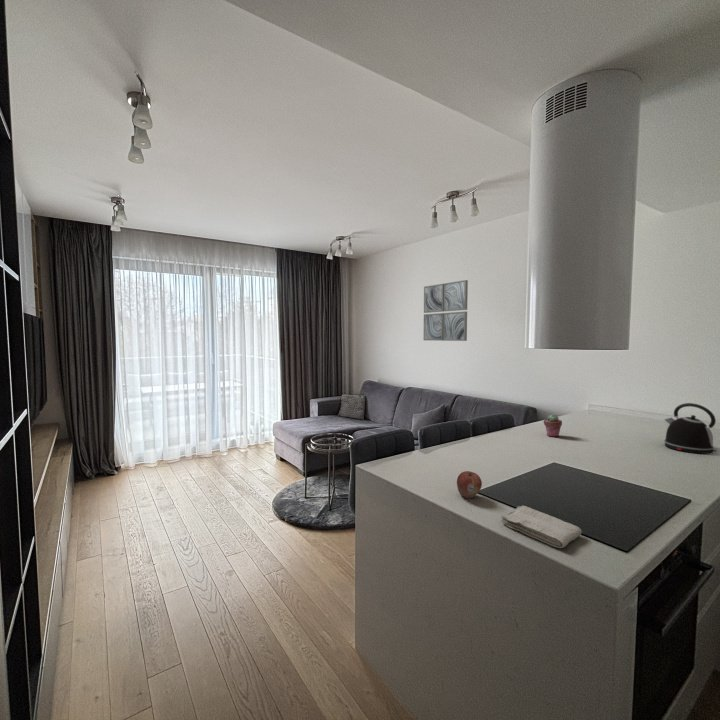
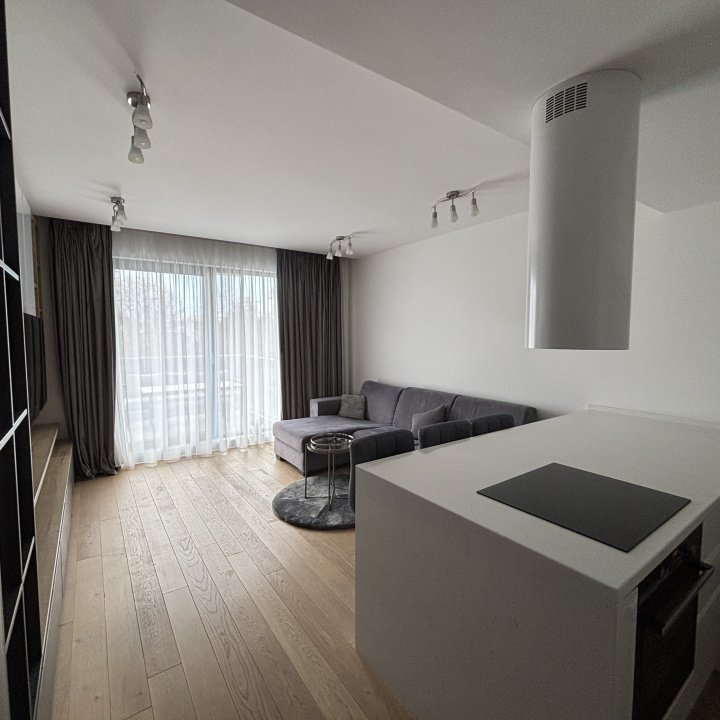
- kettle [663,402,717,455]
- potted succulent [543,413,563,438]
- washcloth [500,505,583,549]
- wall art [423,279,469,342]
- fruit [456,470,483,499]
